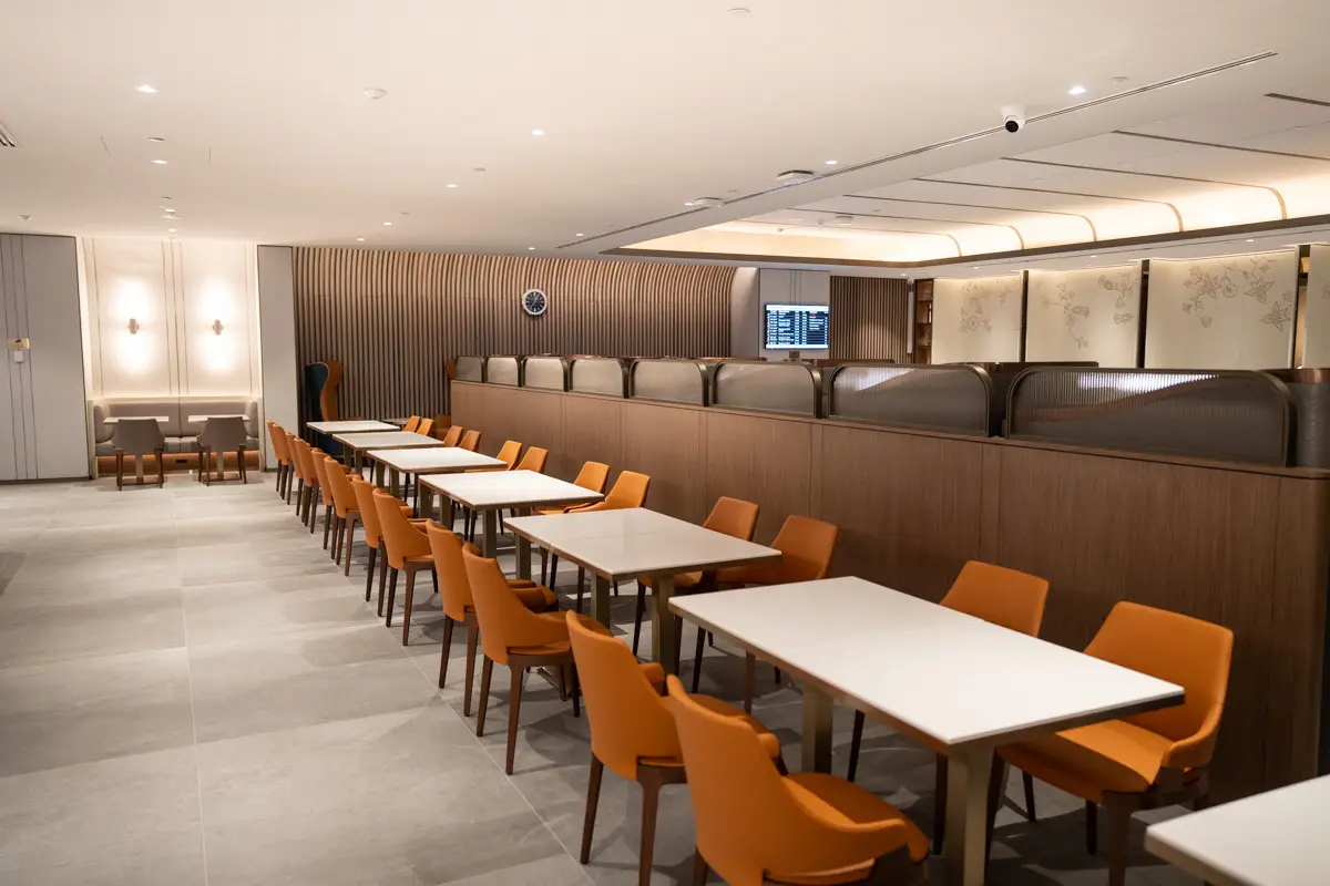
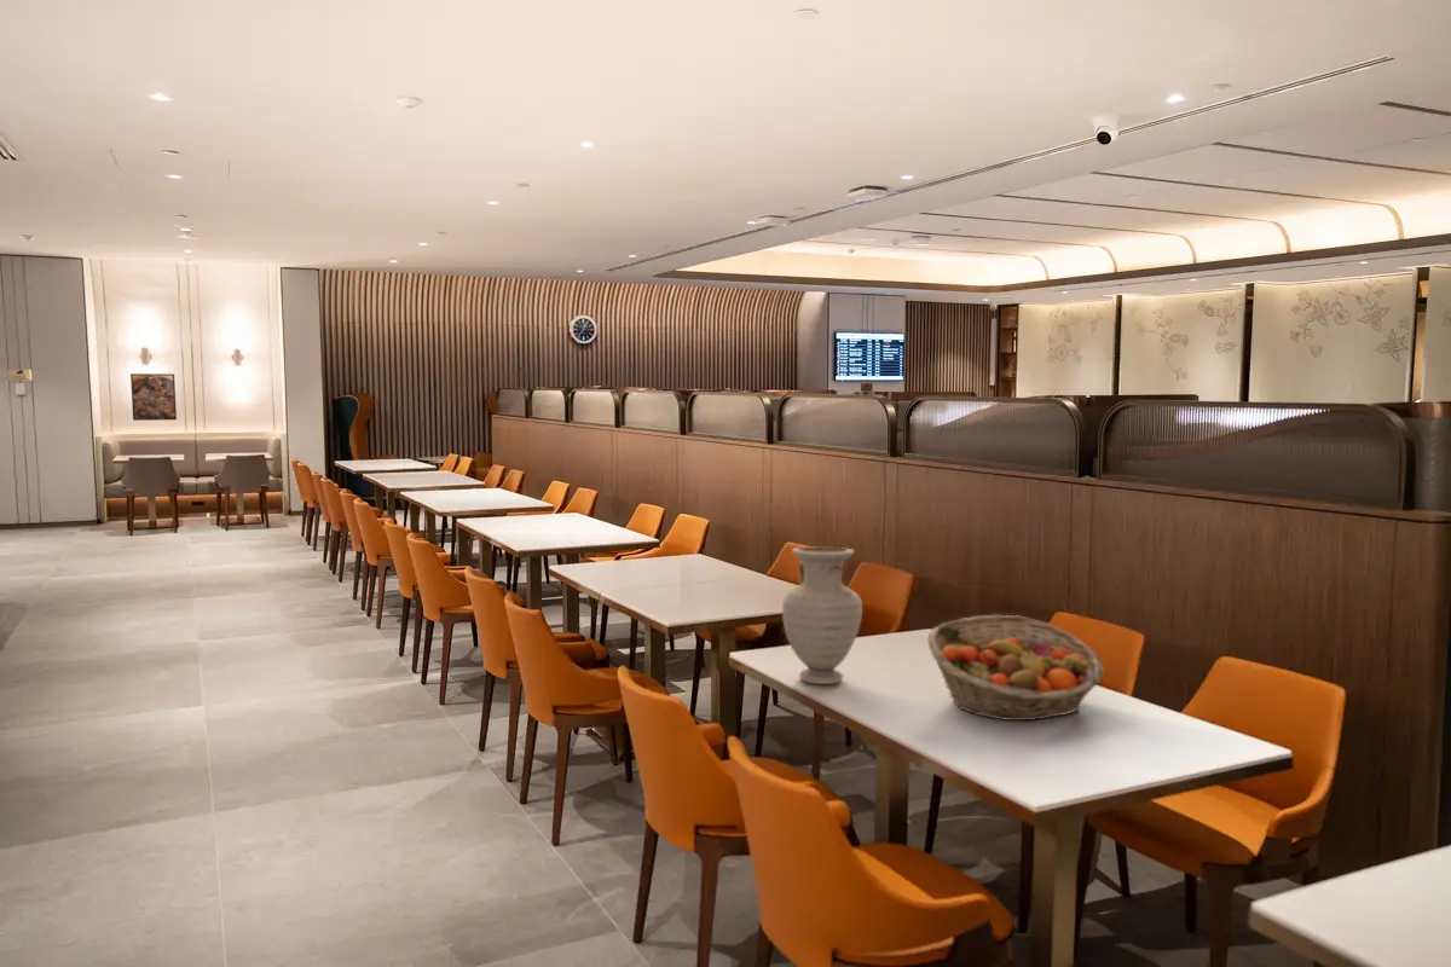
+ fruit basket [926,614,1106,722]
+ vase [781,546,863,685]
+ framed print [129,372,178,422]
